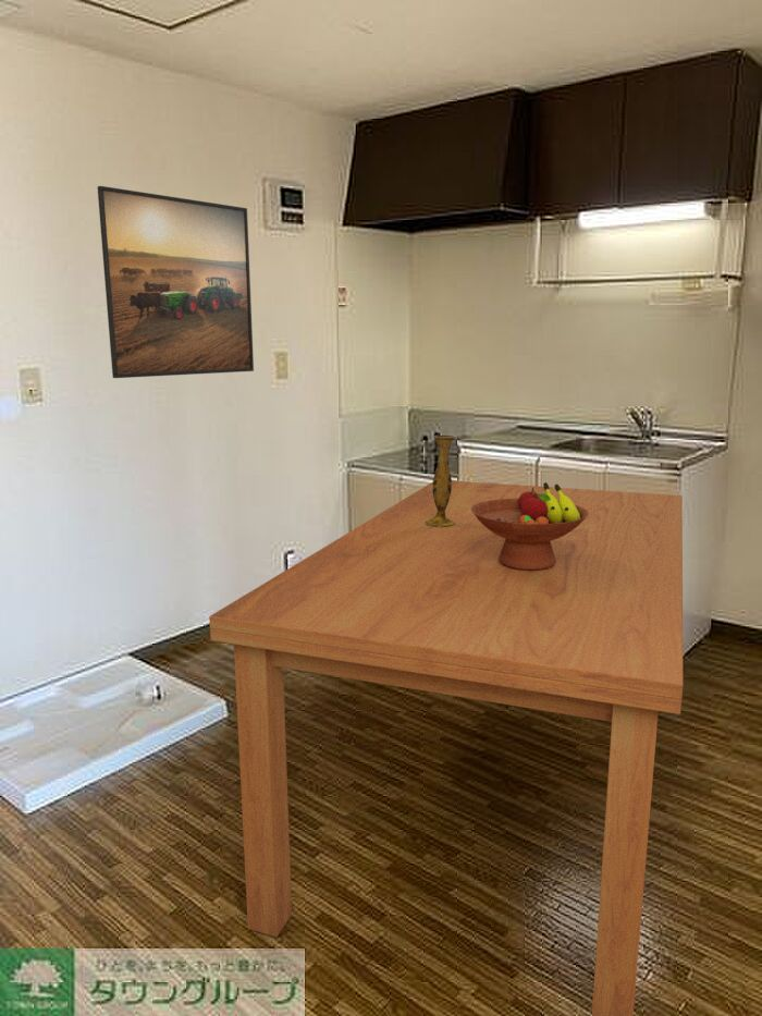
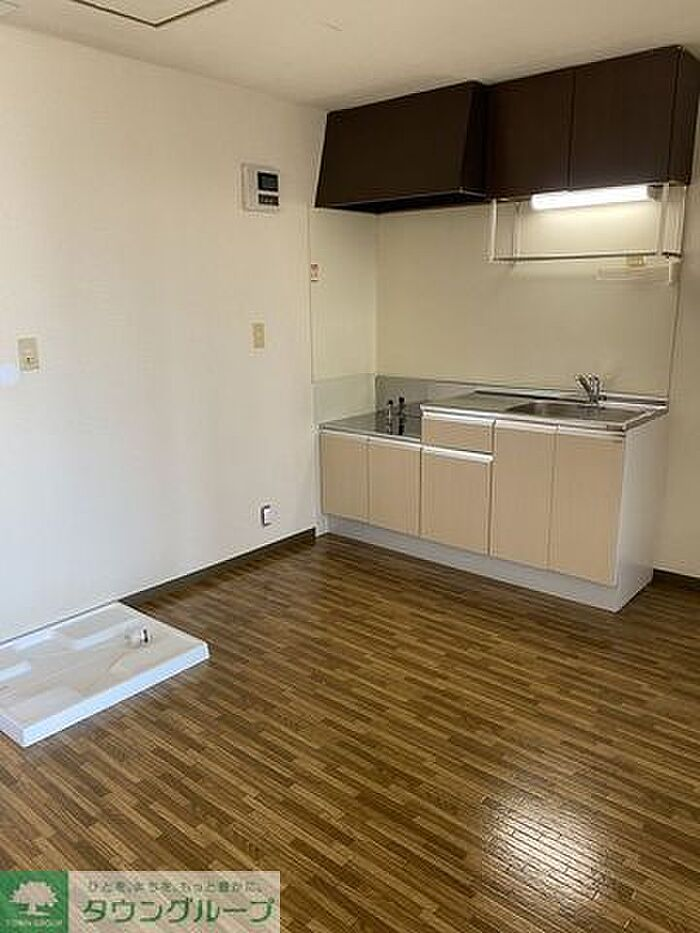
- fruit bowl [471,481,588,571]
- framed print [97,185,255,379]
- dining table [208,479,684,1016]
- vase [425,434,456,527]
